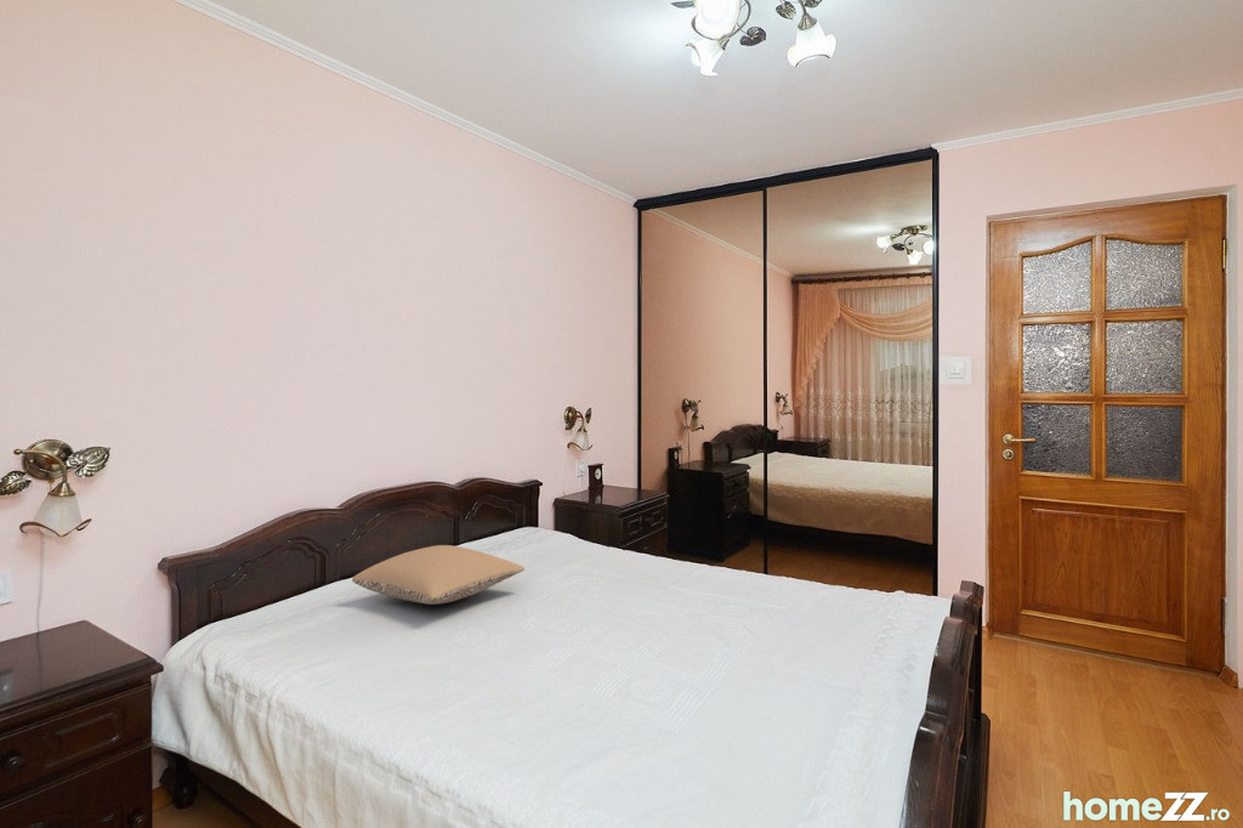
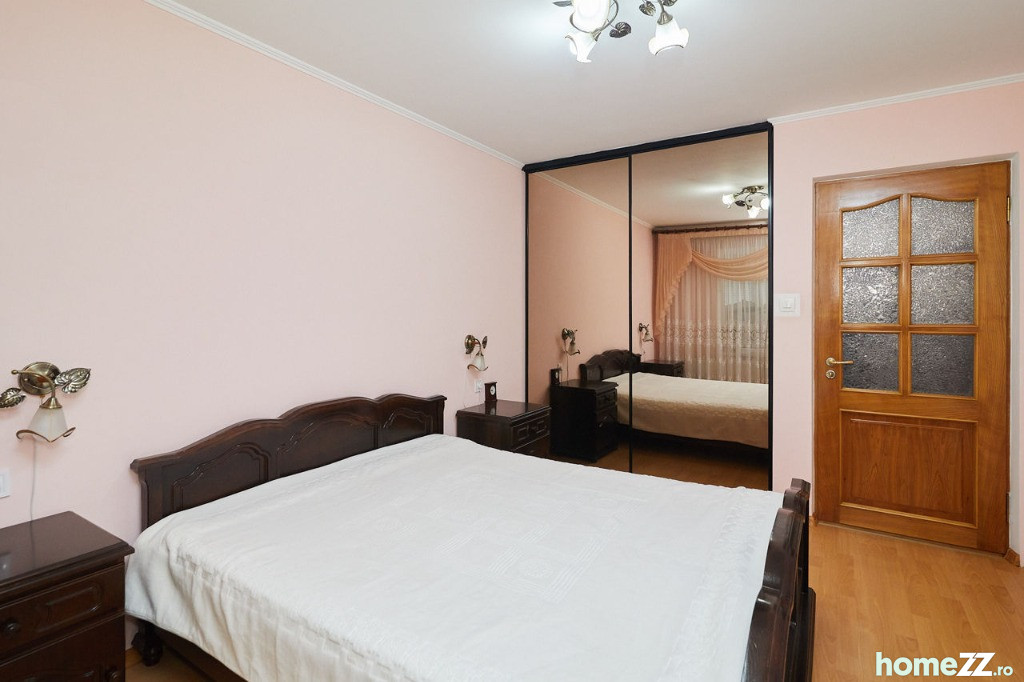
- pillow [351,544,526,606]
